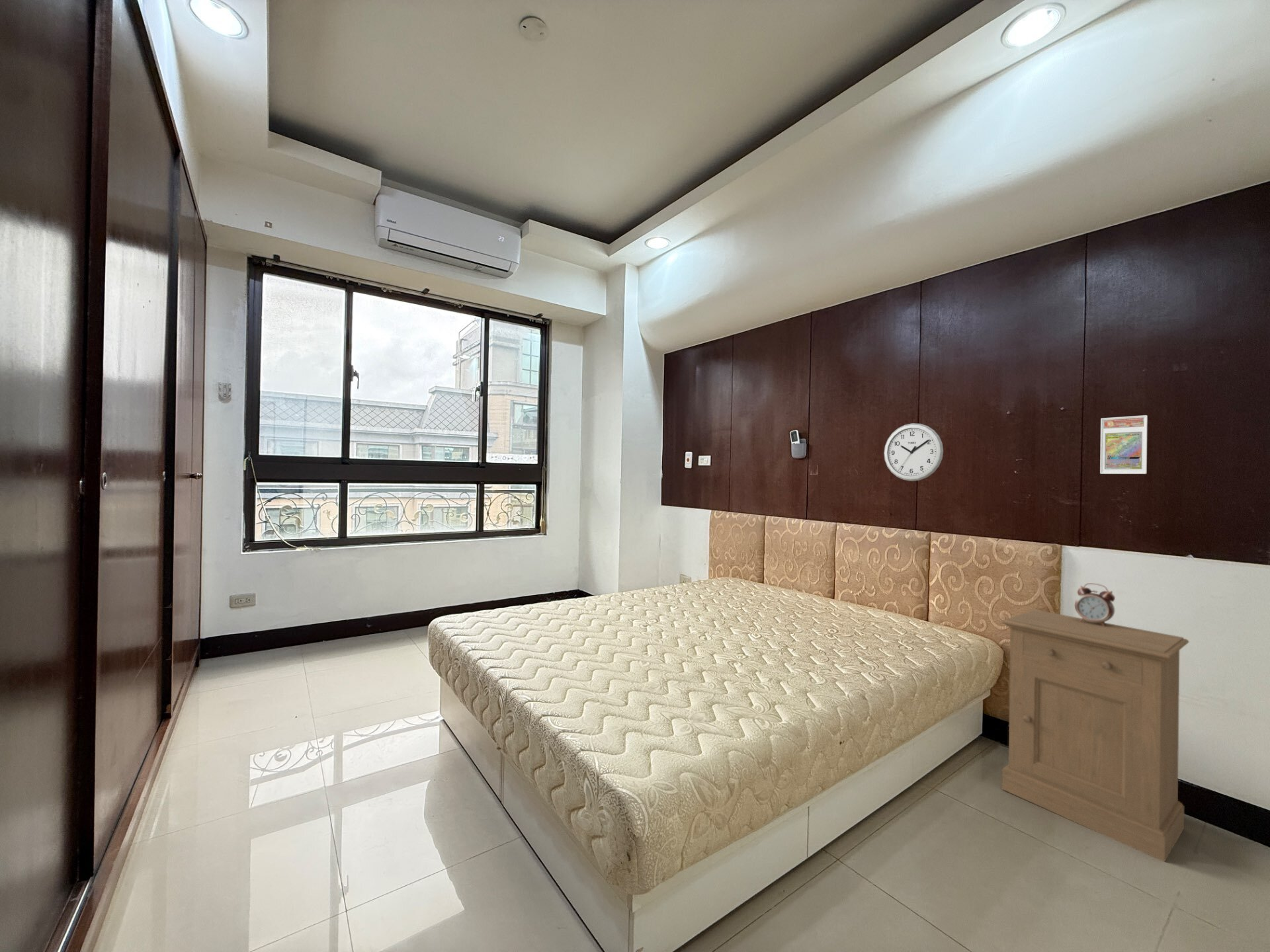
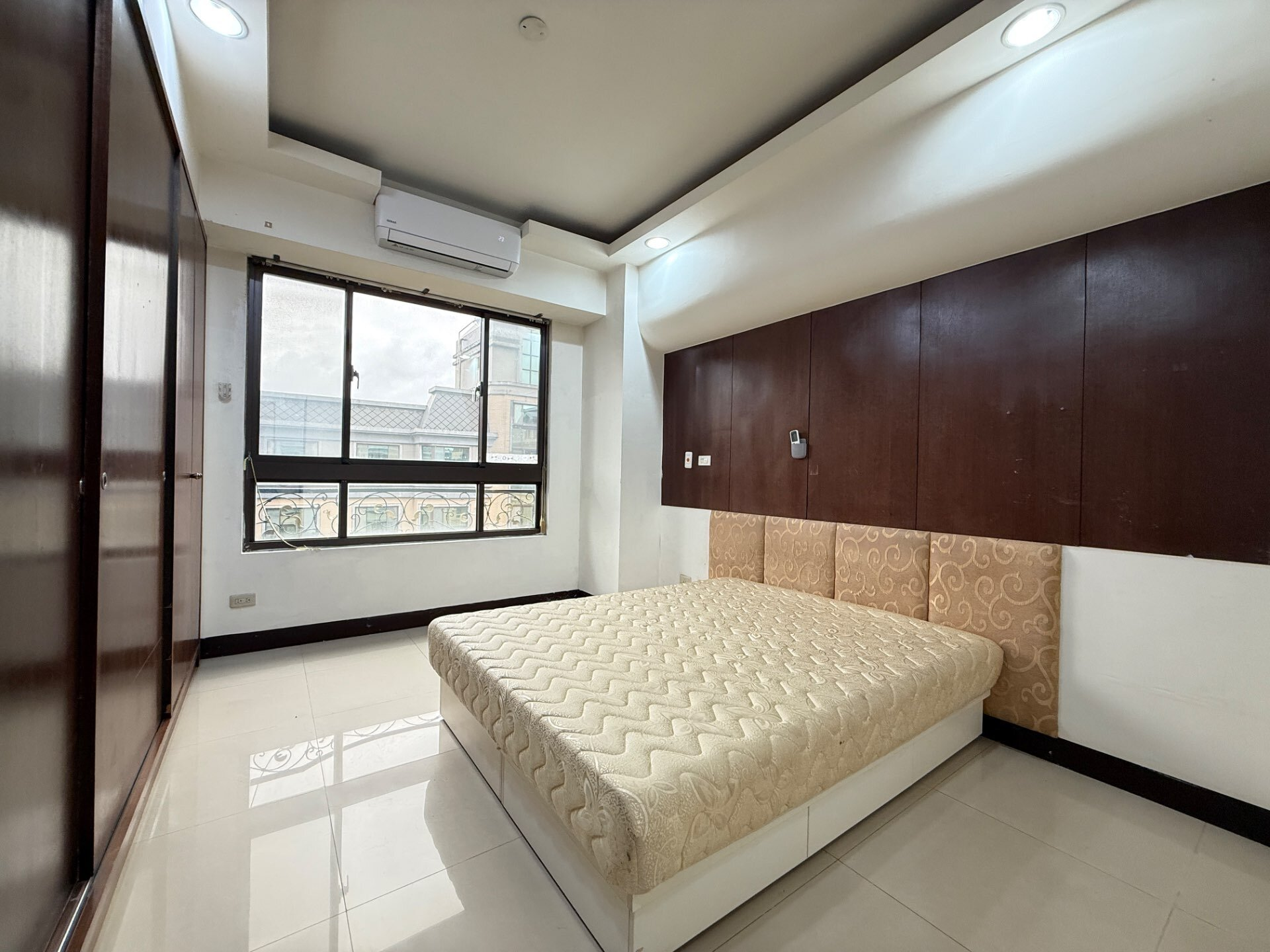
- wall clock [883,422,944,481]
- cabinet [1001,609,1189,863]
- alarm clock [1074,582,1116,626]
- trading card display case [1099,415,1148,475]
